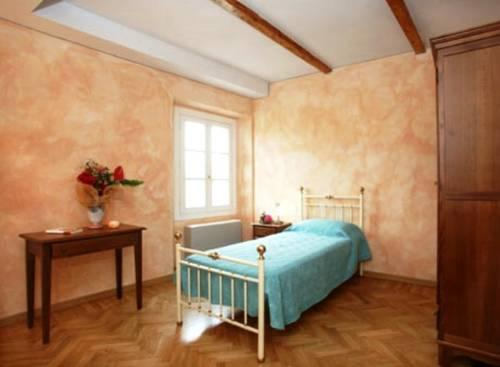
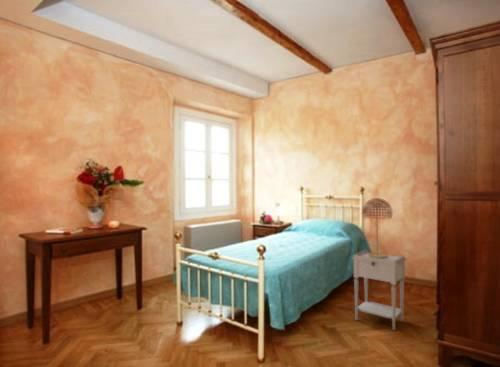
+ table lamp [361,197,394,258]
+ nightstand [350,249,408,331]
